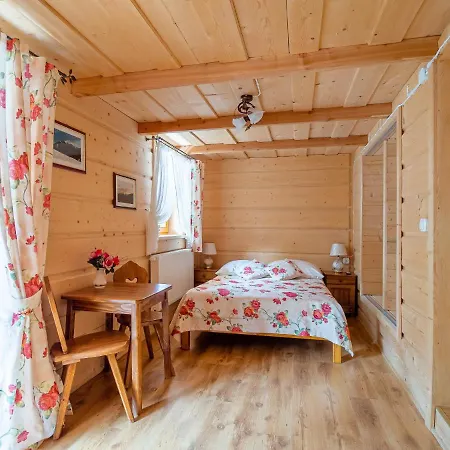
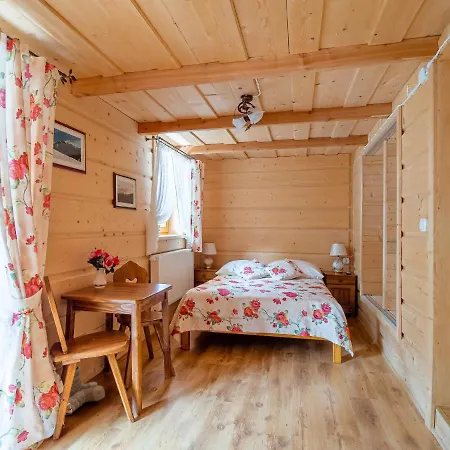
+ boots [65,365,106,416]
